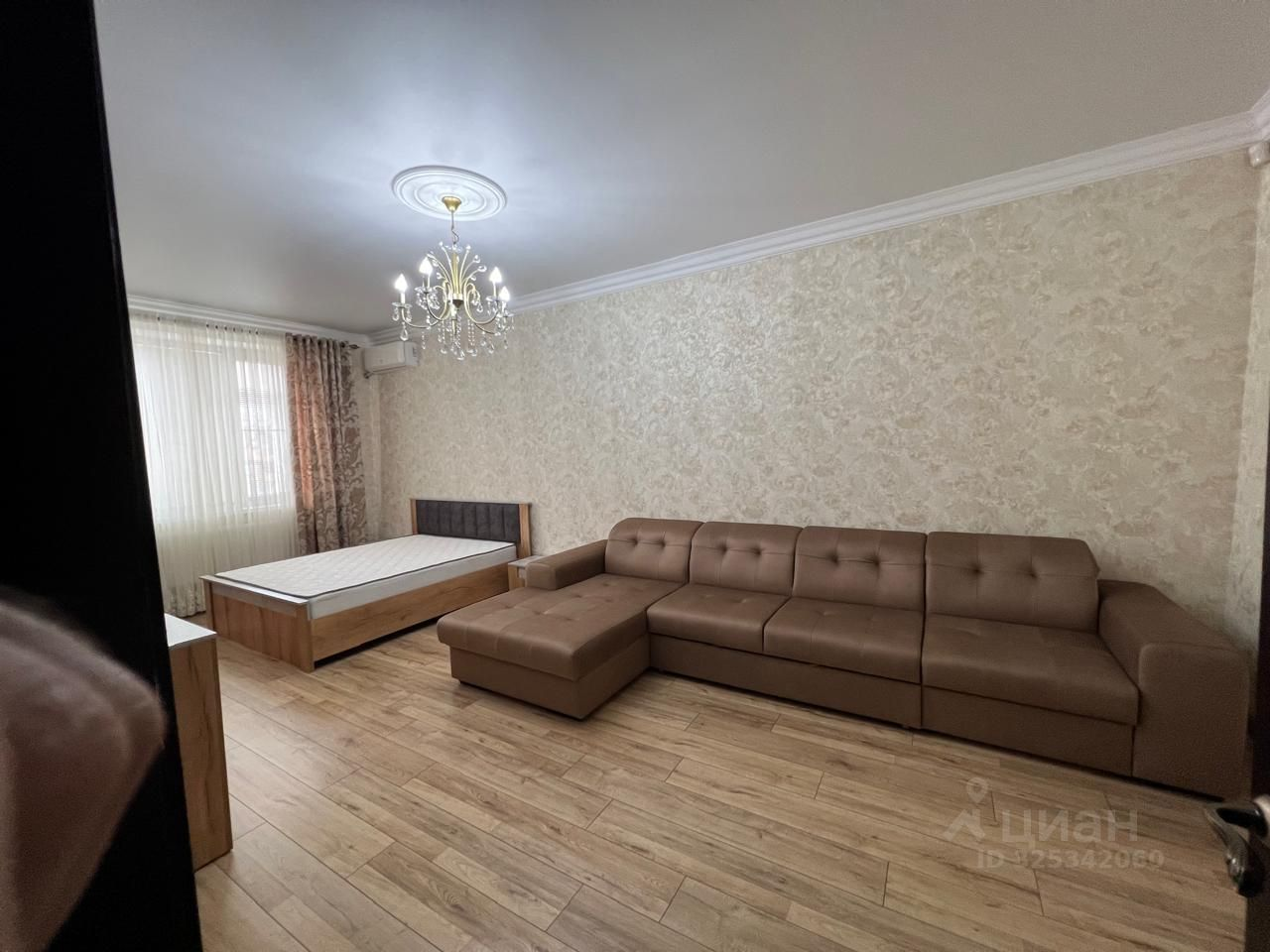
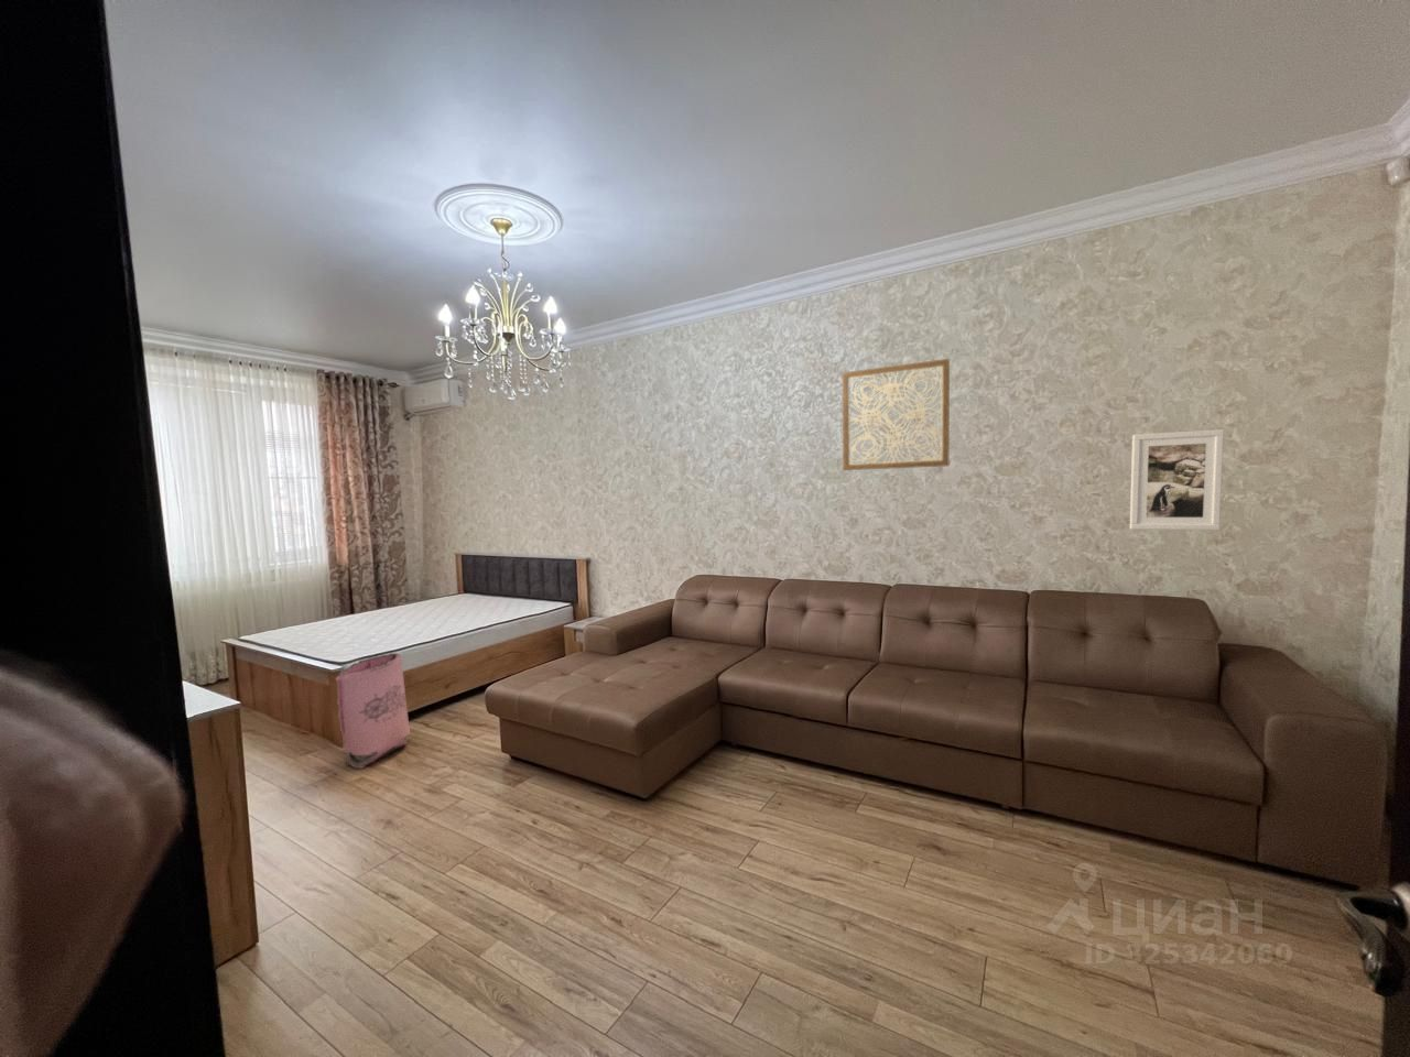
+ wall art [842,358,950,471]
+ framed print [1129,429,1225,531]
+ bag [334,652,411,769]
